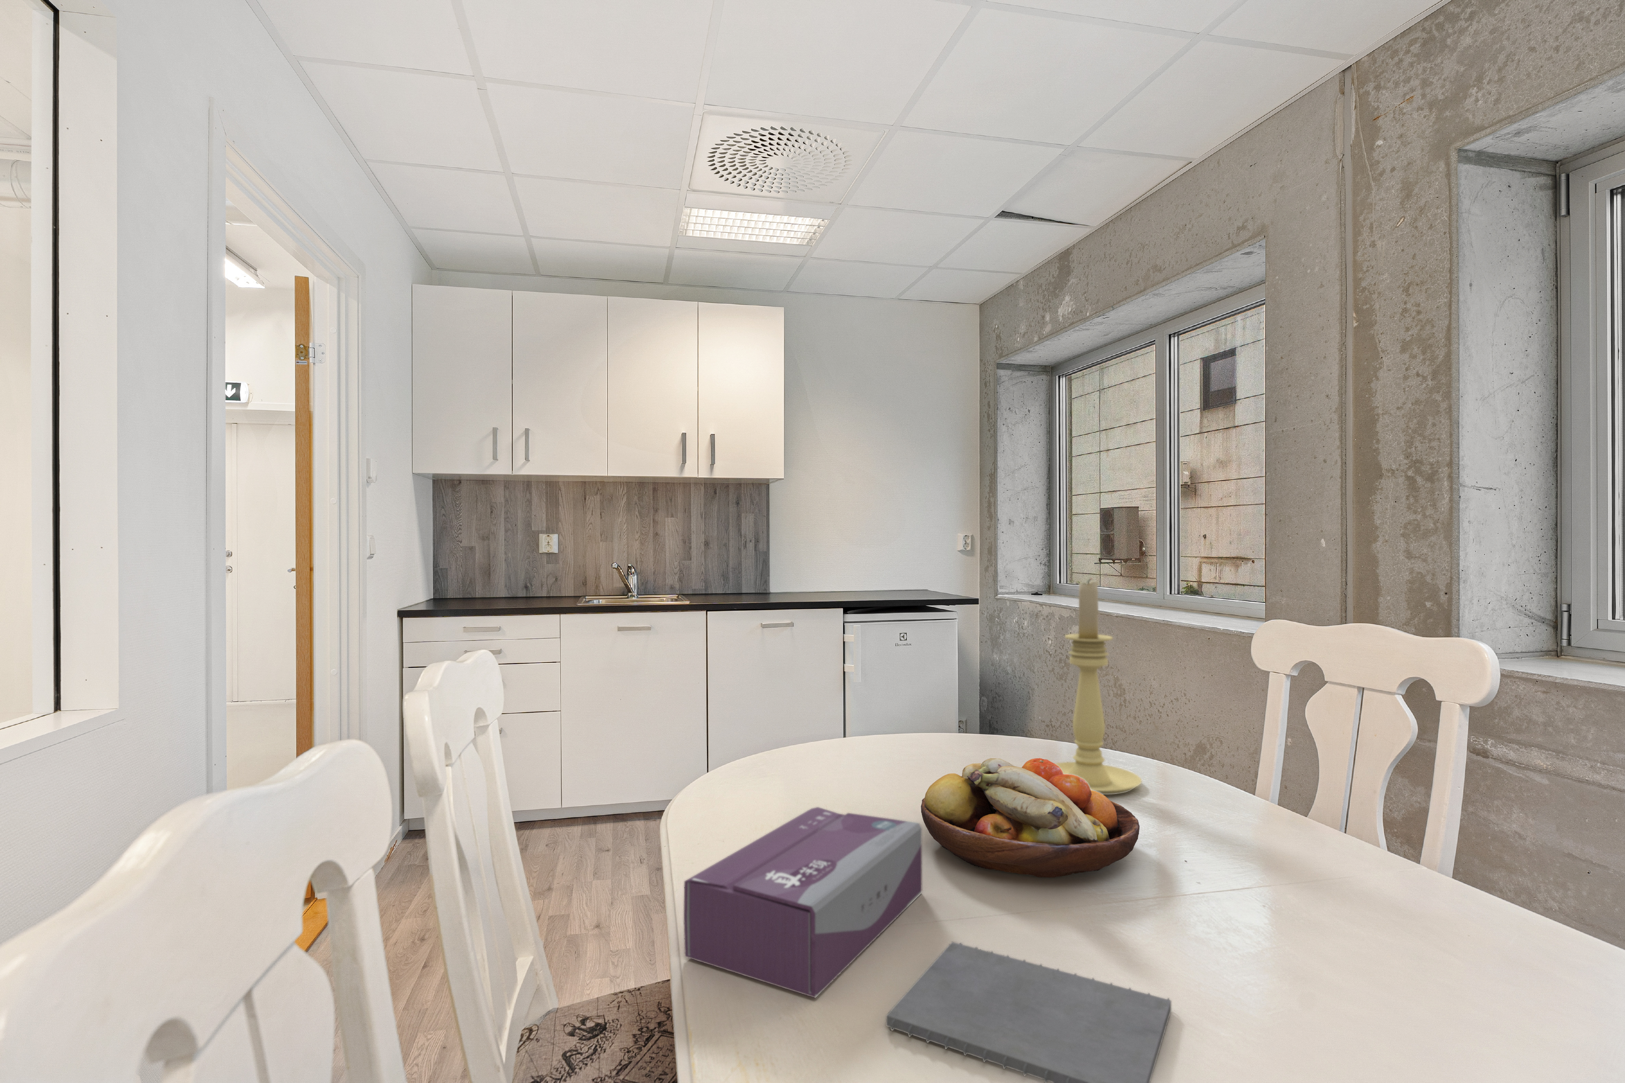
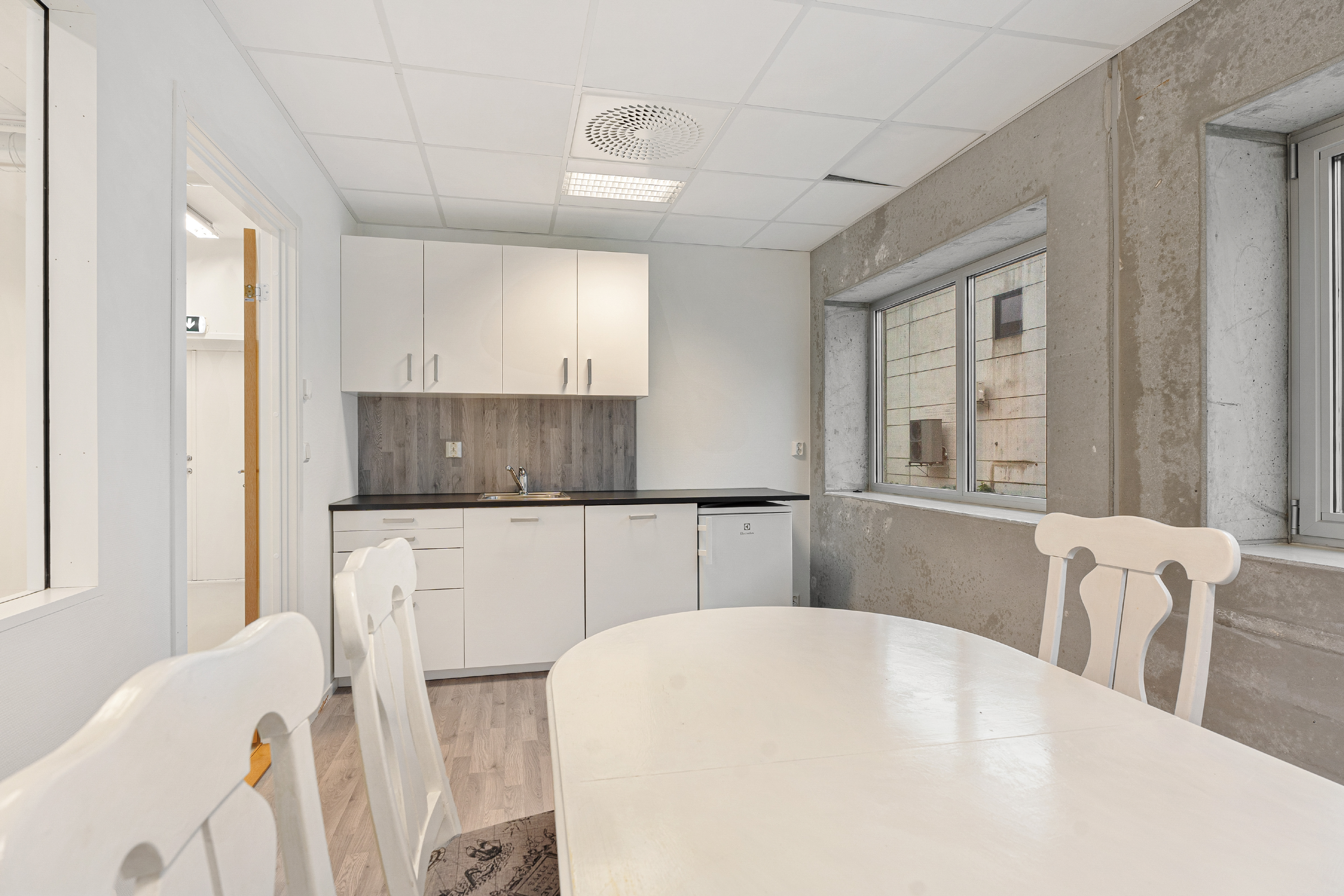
- tissue box [683,806,923,998]
- candle holder [1054,578,1143,795]
- fruit bowl [920,758,1140,878]
- notepad [885,942,1172,1083]
